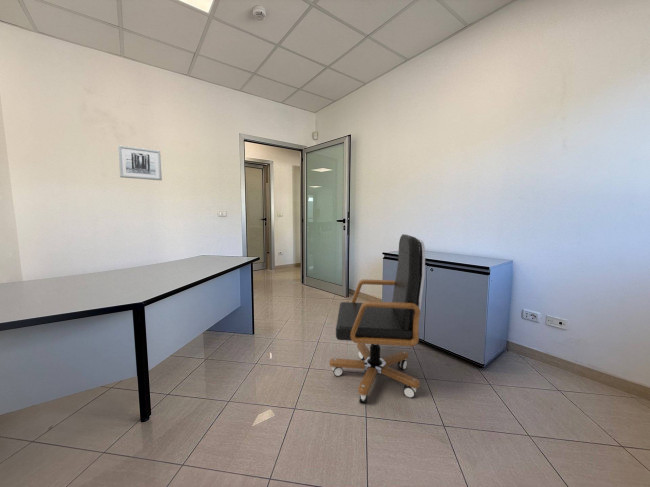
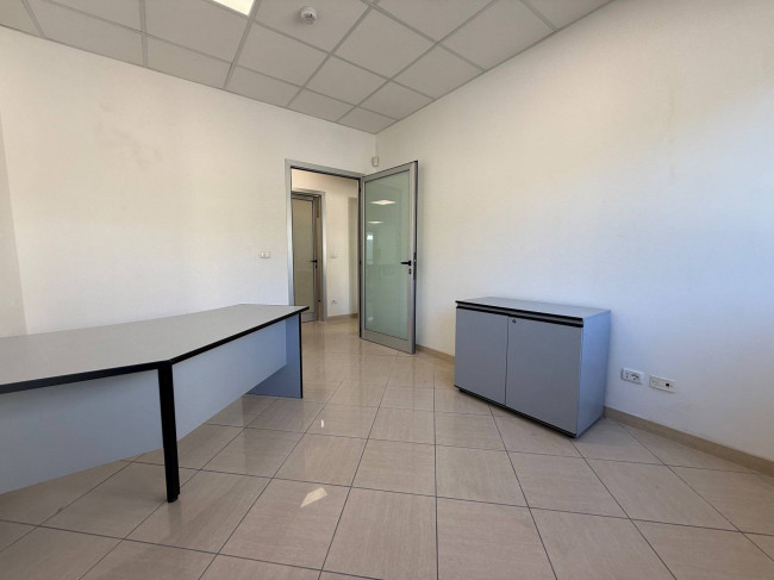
- wall art [117,144,163,181]
- office chair [329,233,426,404]
